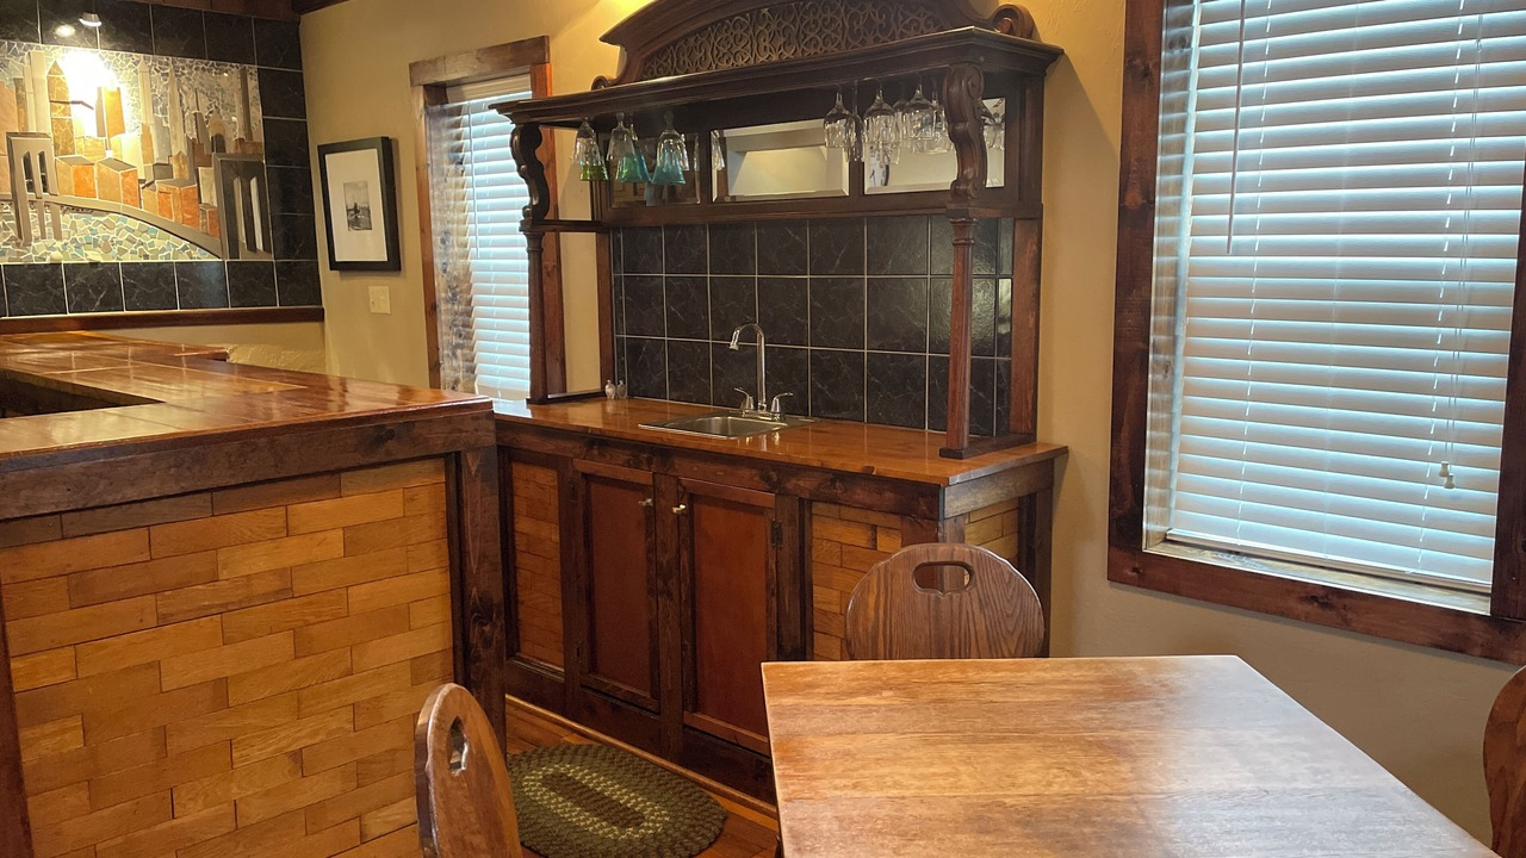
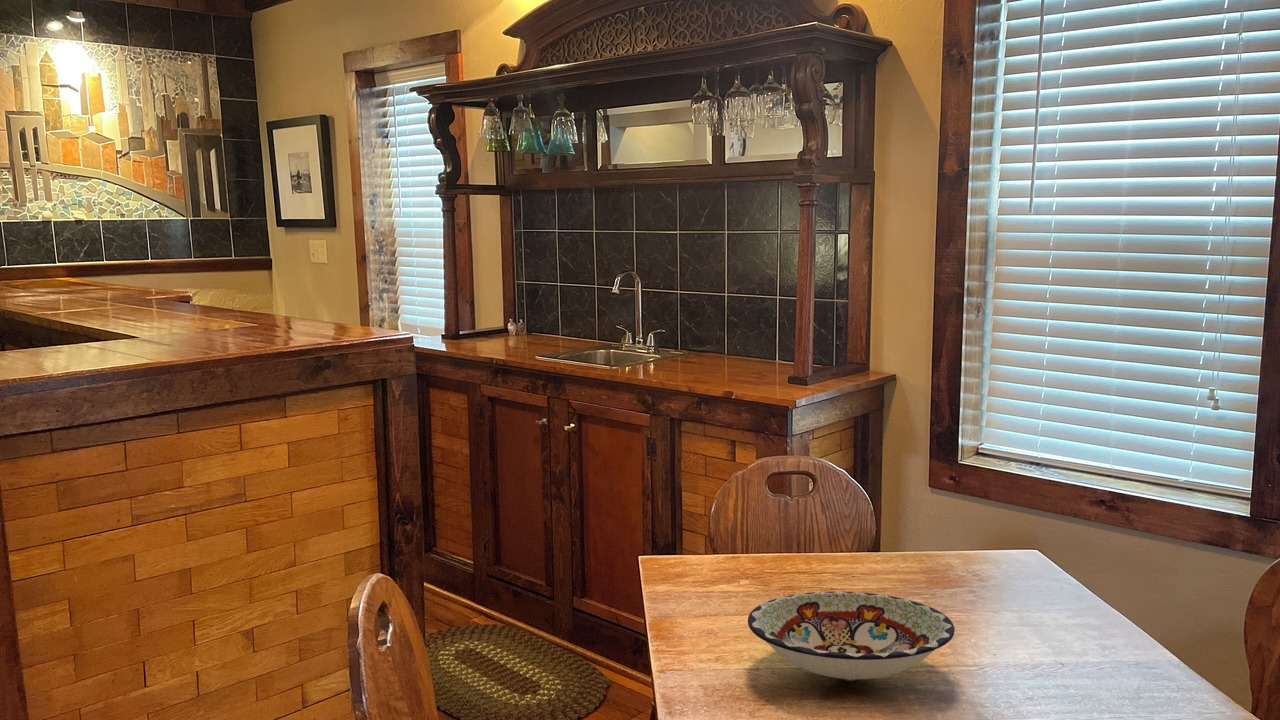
+ bowl [747,590,956,681]
